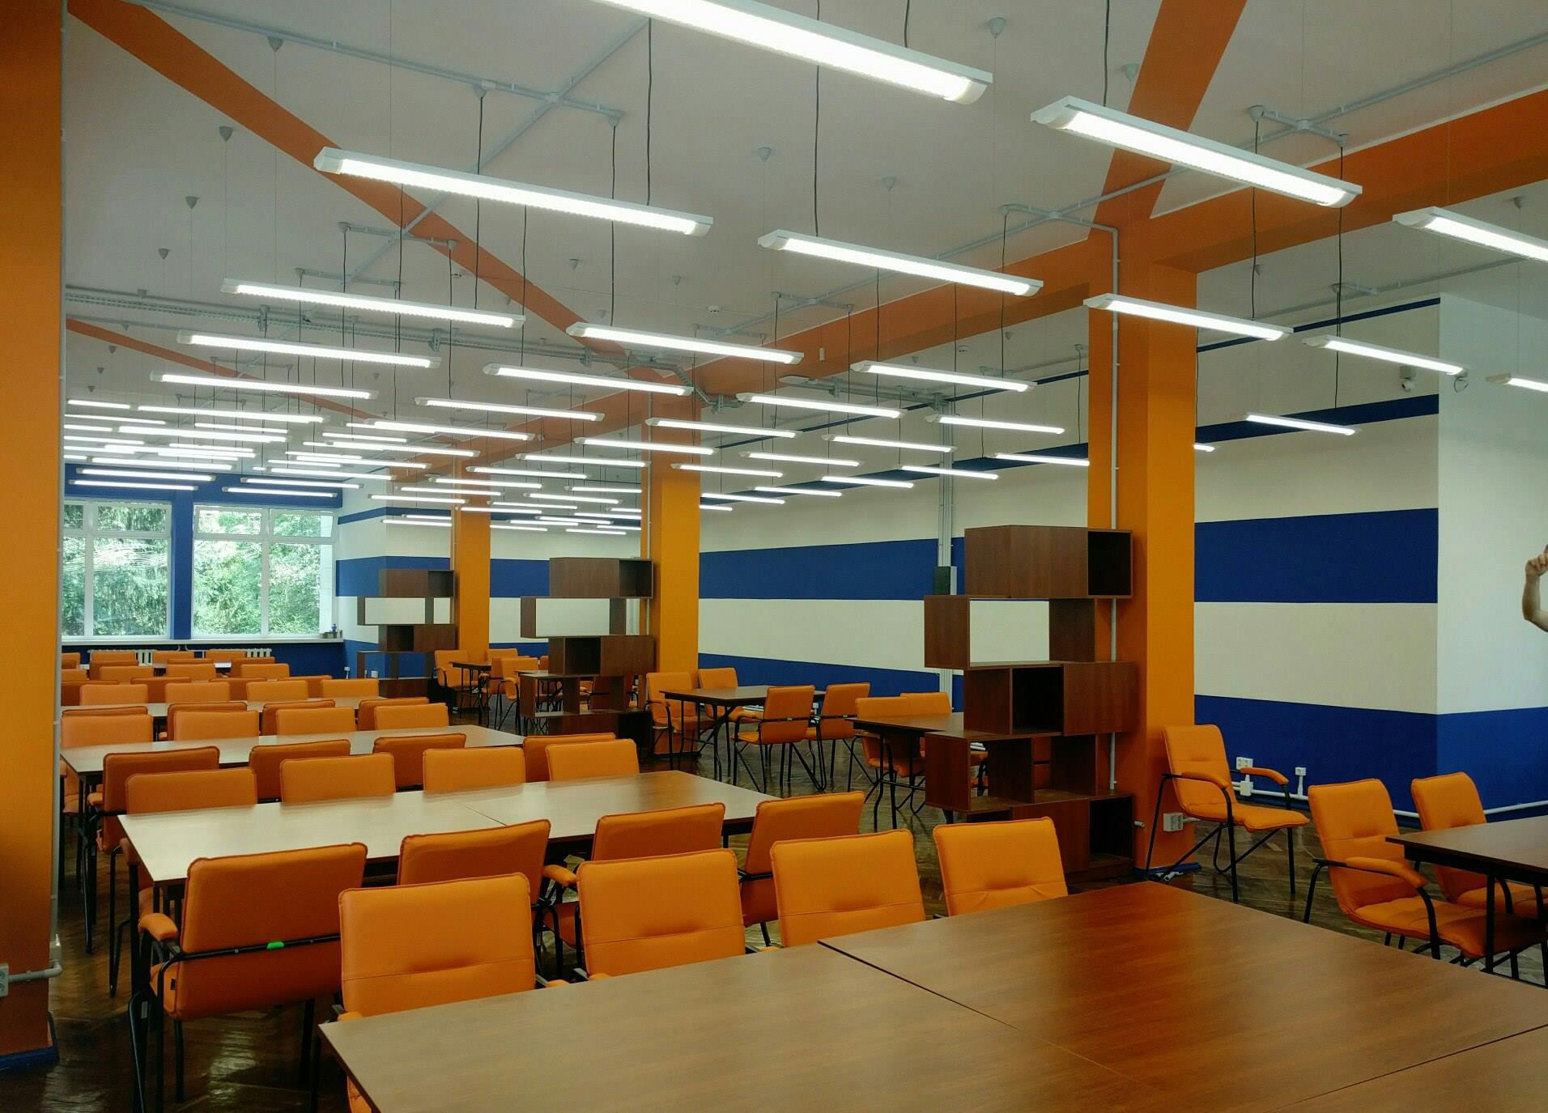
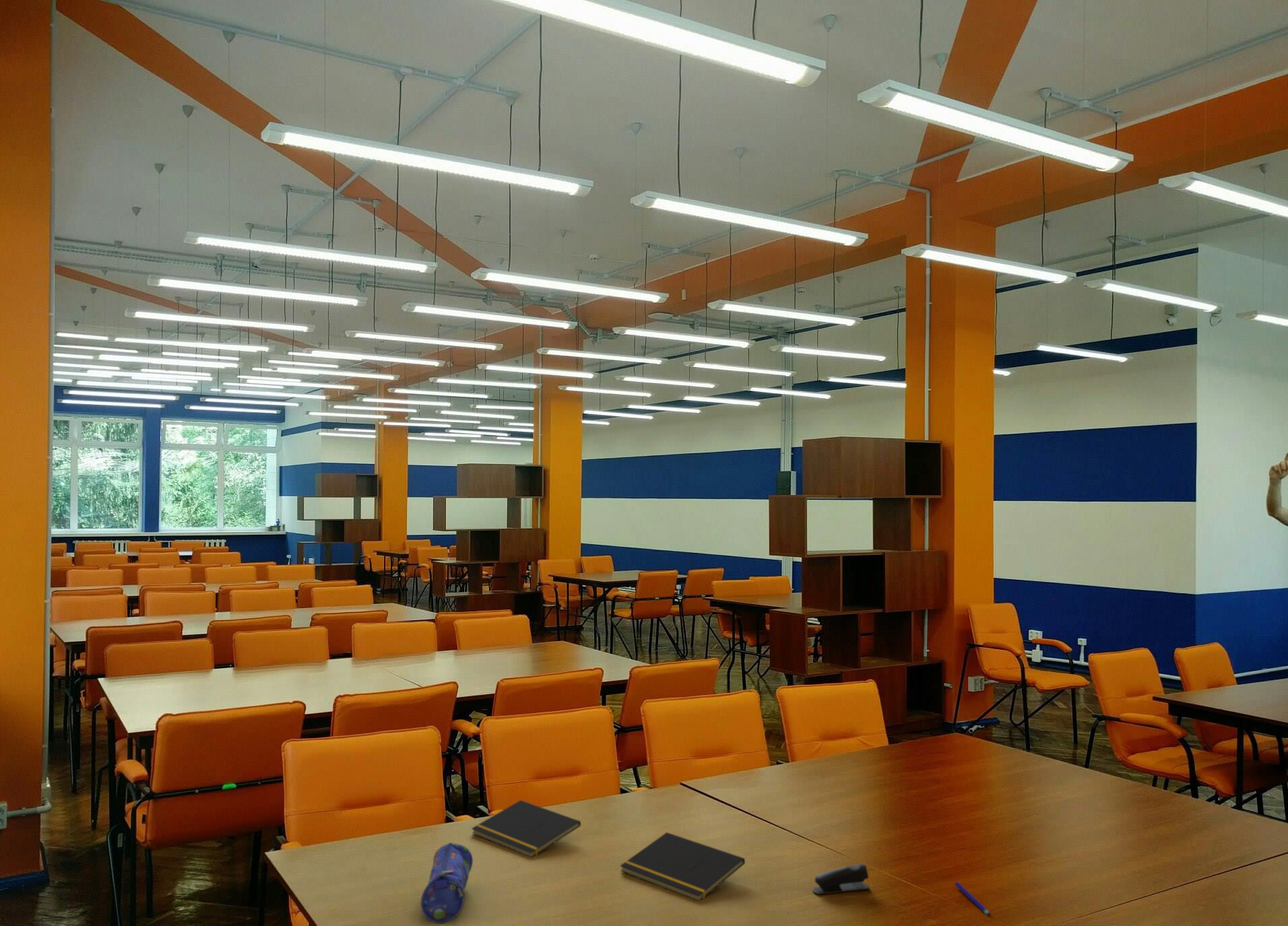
+ pencil case [420,842,474,925]
+ notepad [471,799,581,857]
+ pen [954,882,992,917]
+ notepad [619,832,746,901]
+ stapler [812,863,870,895]
